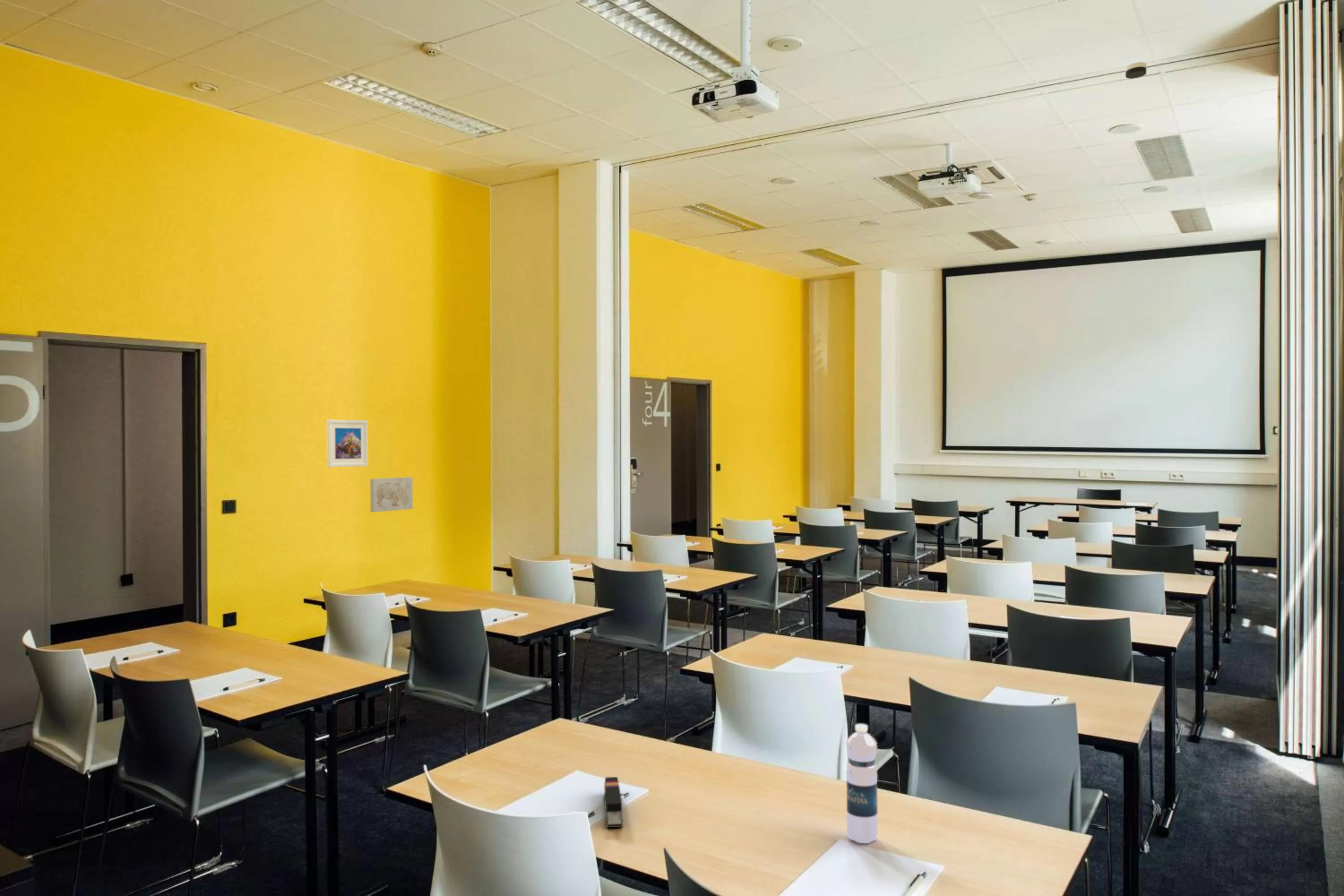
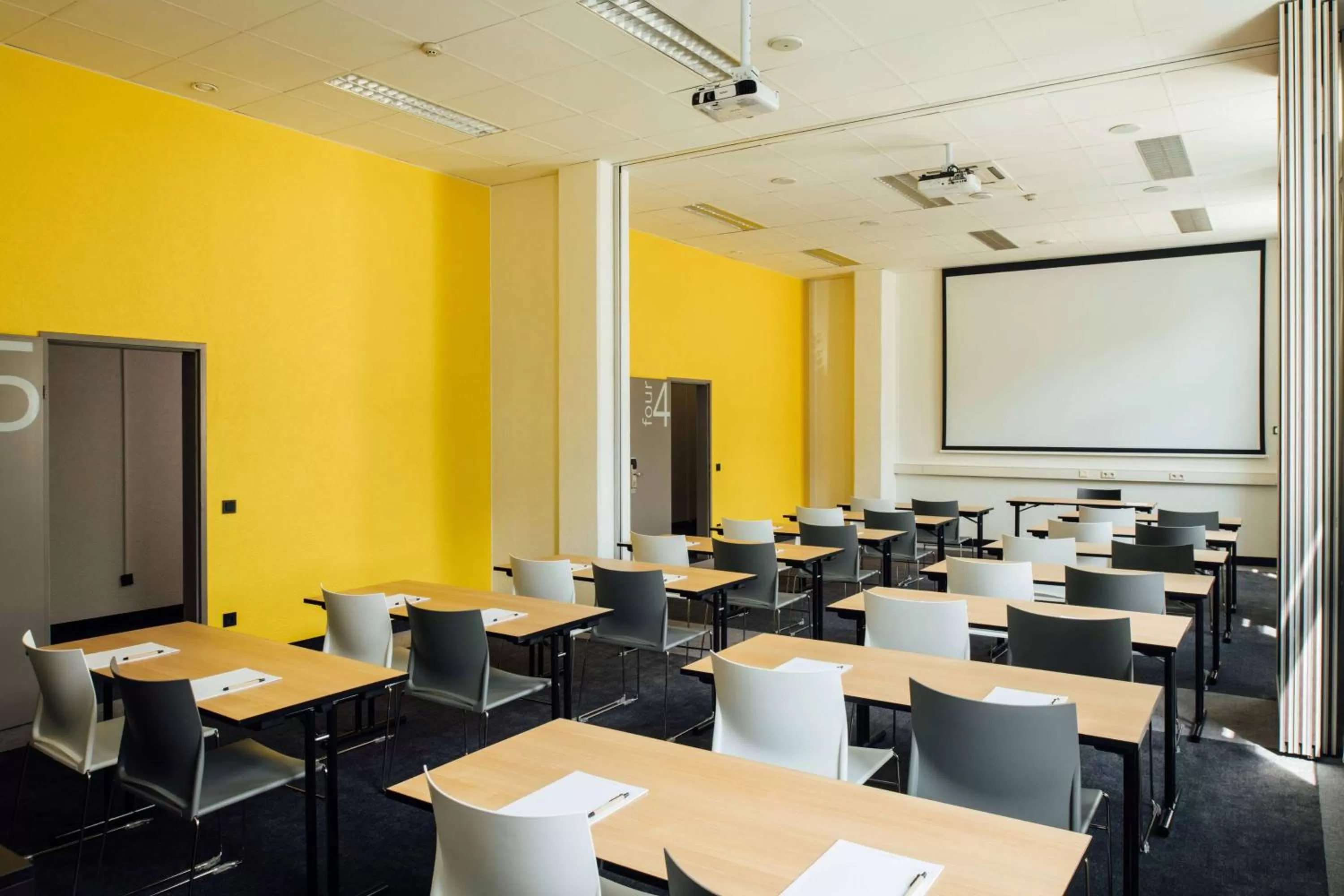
- stapler [603,776,624,828]
- wall art [370,477,414,513]
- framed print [326,419,369,468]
- smoke detector [1125,62,1147,79]
- water bottle [846,724,878,844]
